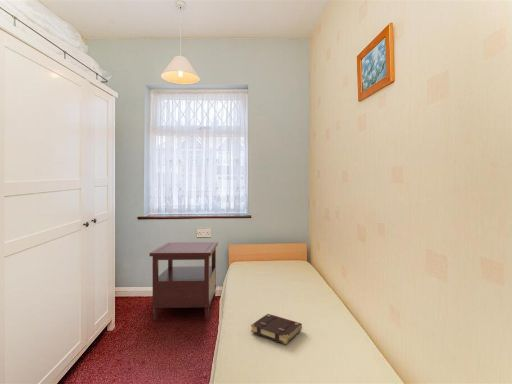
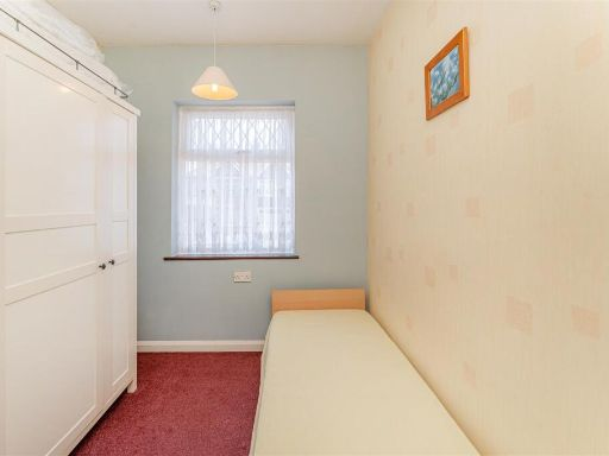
- book [250,313,303,345]
- side table [148,241,219,321]
